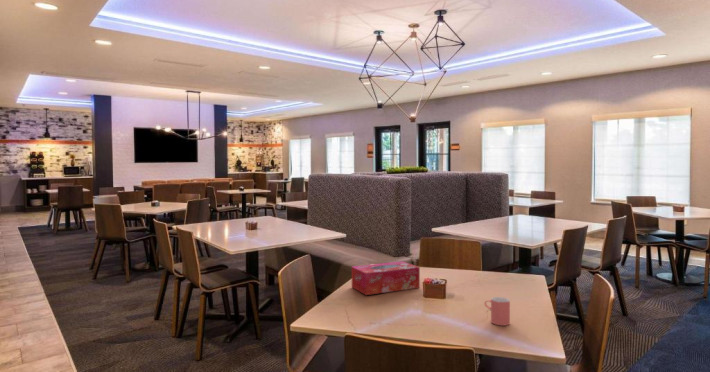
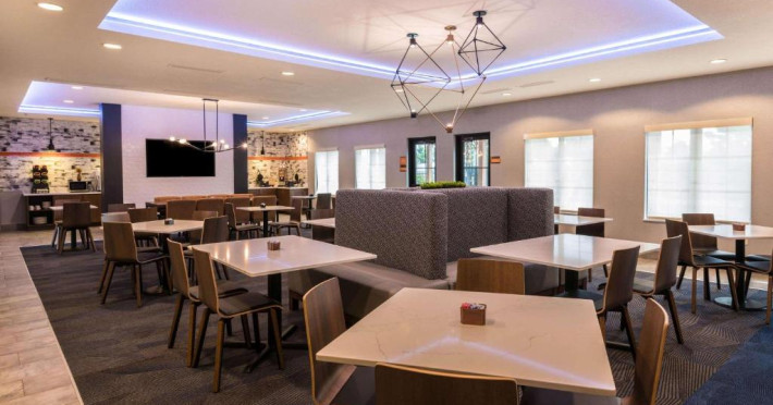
- tissue box [351,260,421,296]
- cup [484,296,511,326]
